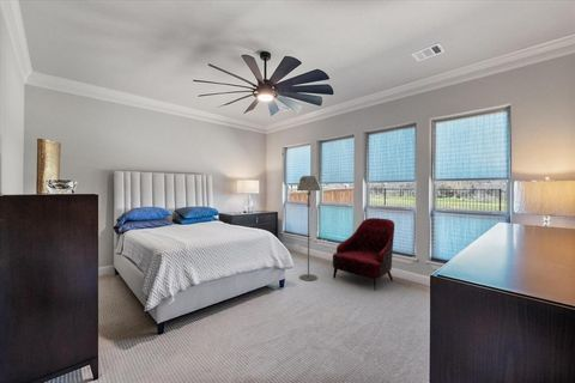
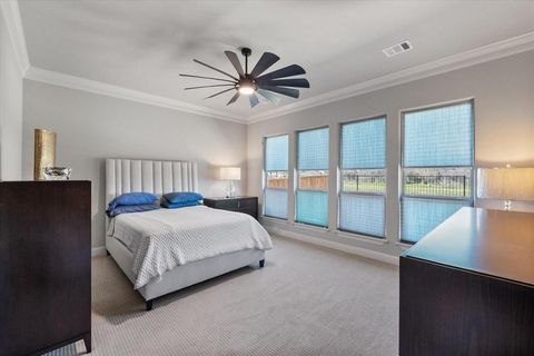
- armchair [332,217,395,291]
- floor lamp [296,175,321,282]
